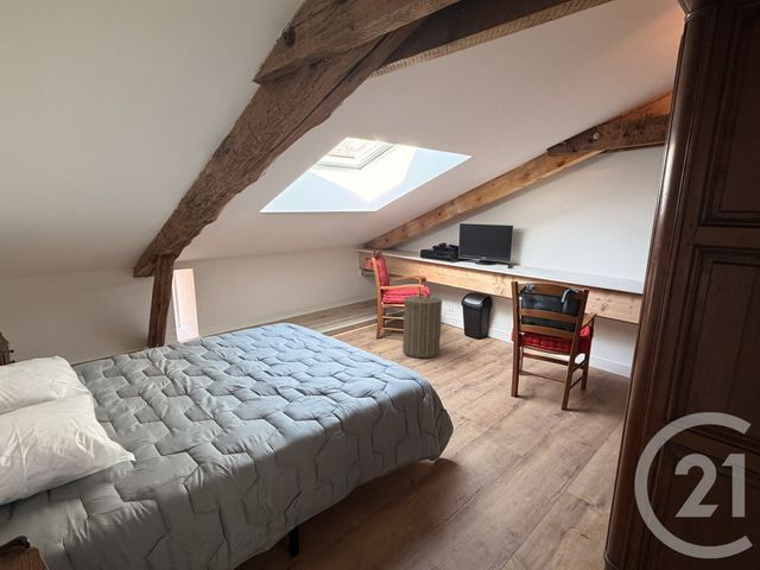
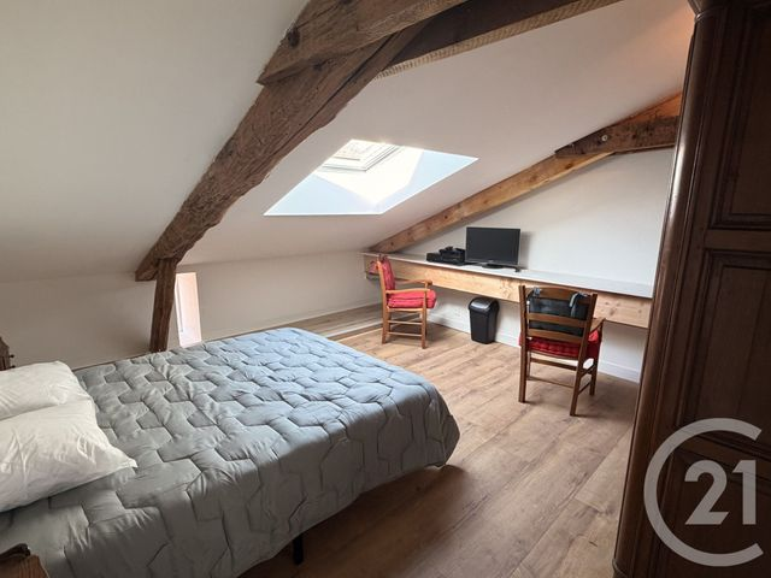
- laundry hamper [401,290,443,359]
